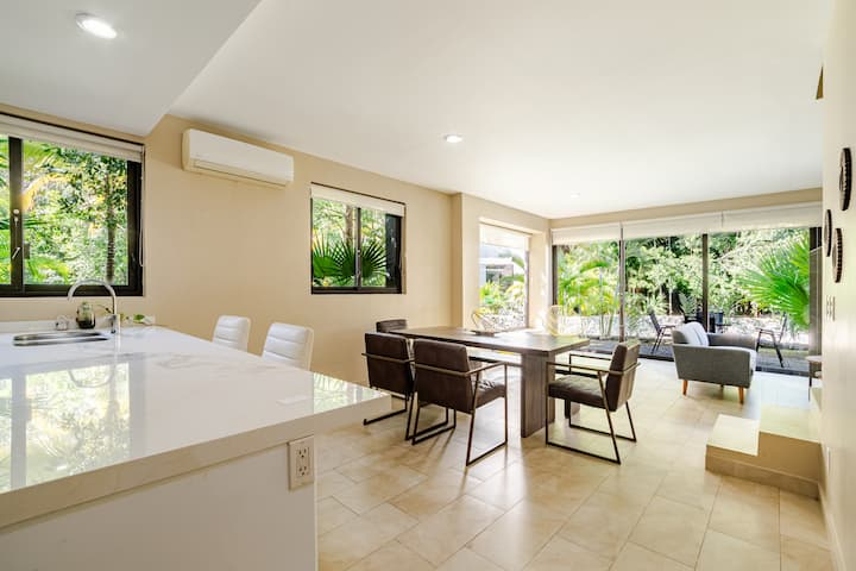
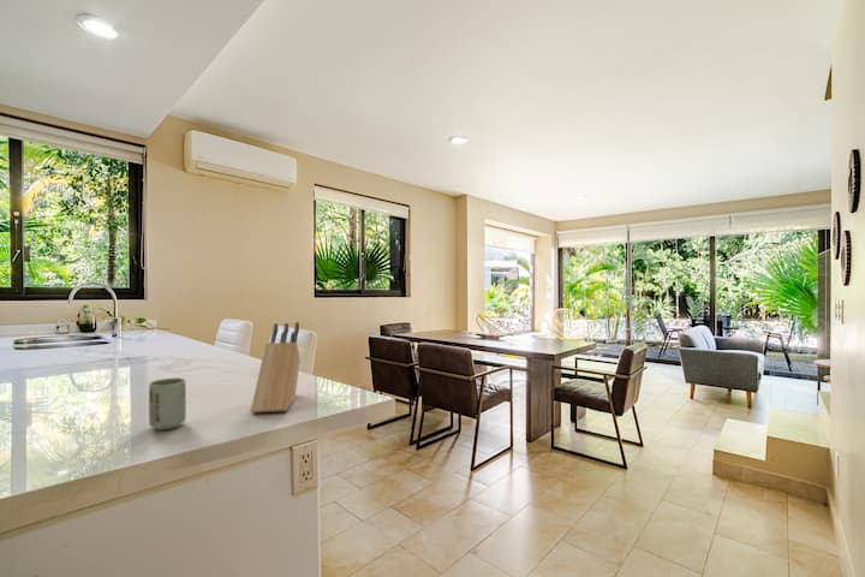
+ knife block [249,321,302,414]
+ cup [148,376,187,432]
